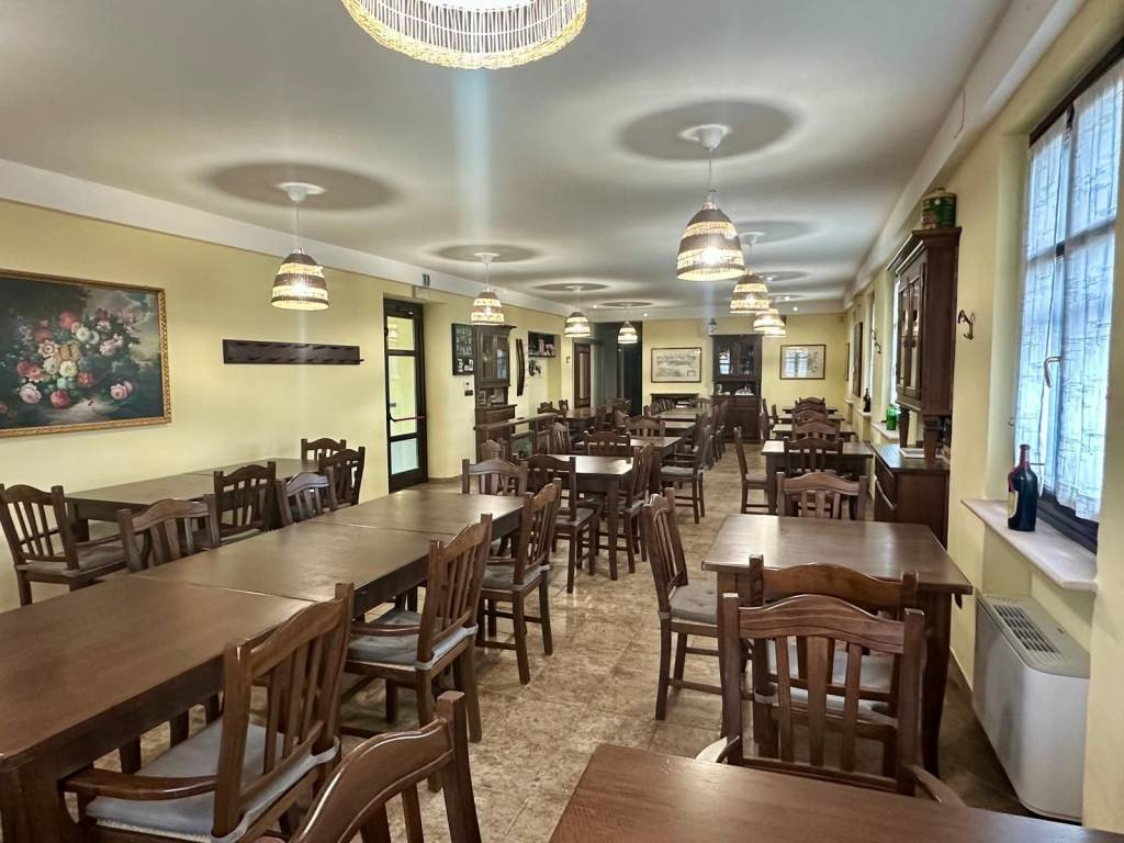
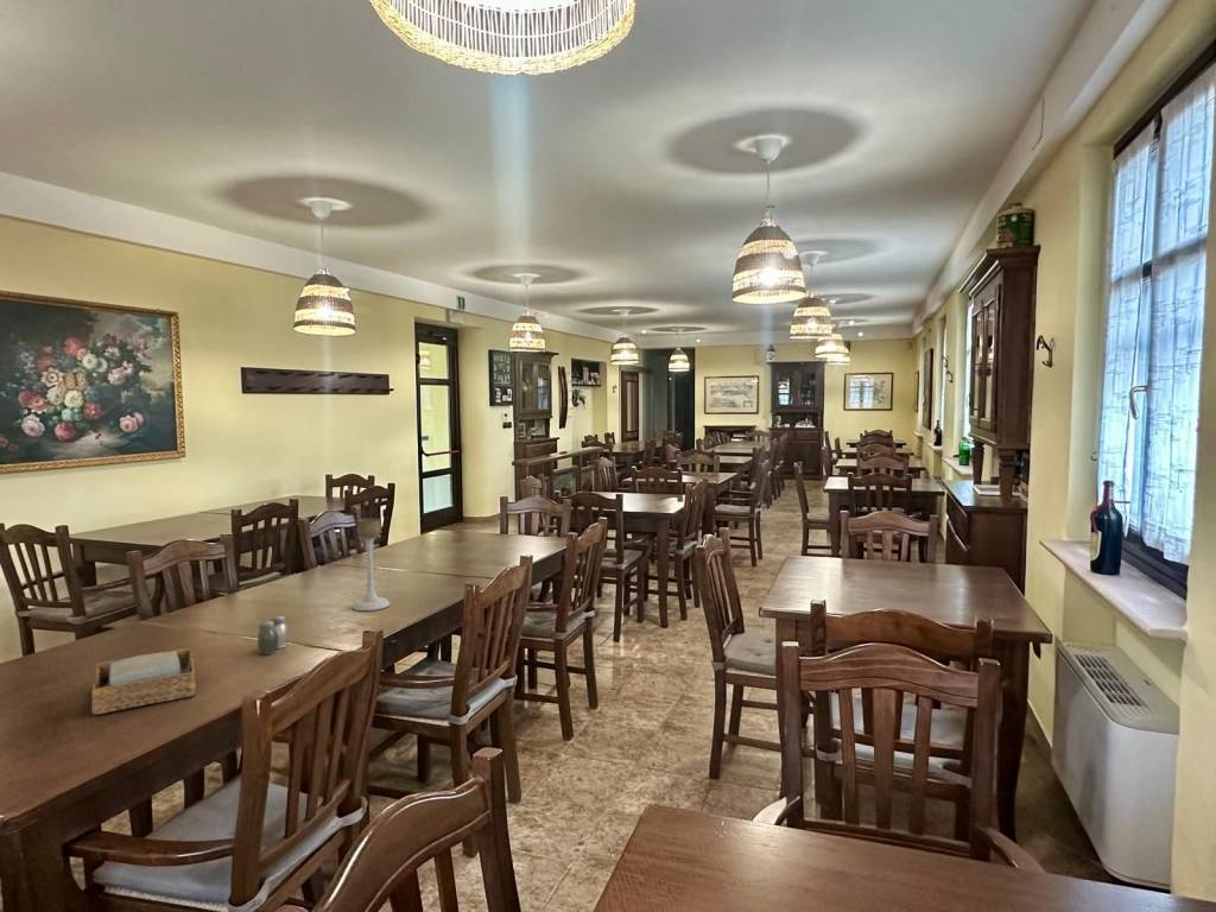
+ salt and pepper shaker [256,615,290,656]
+ napkin holder [90,647,197,716]
+ candle holder [352,517,391,612]
